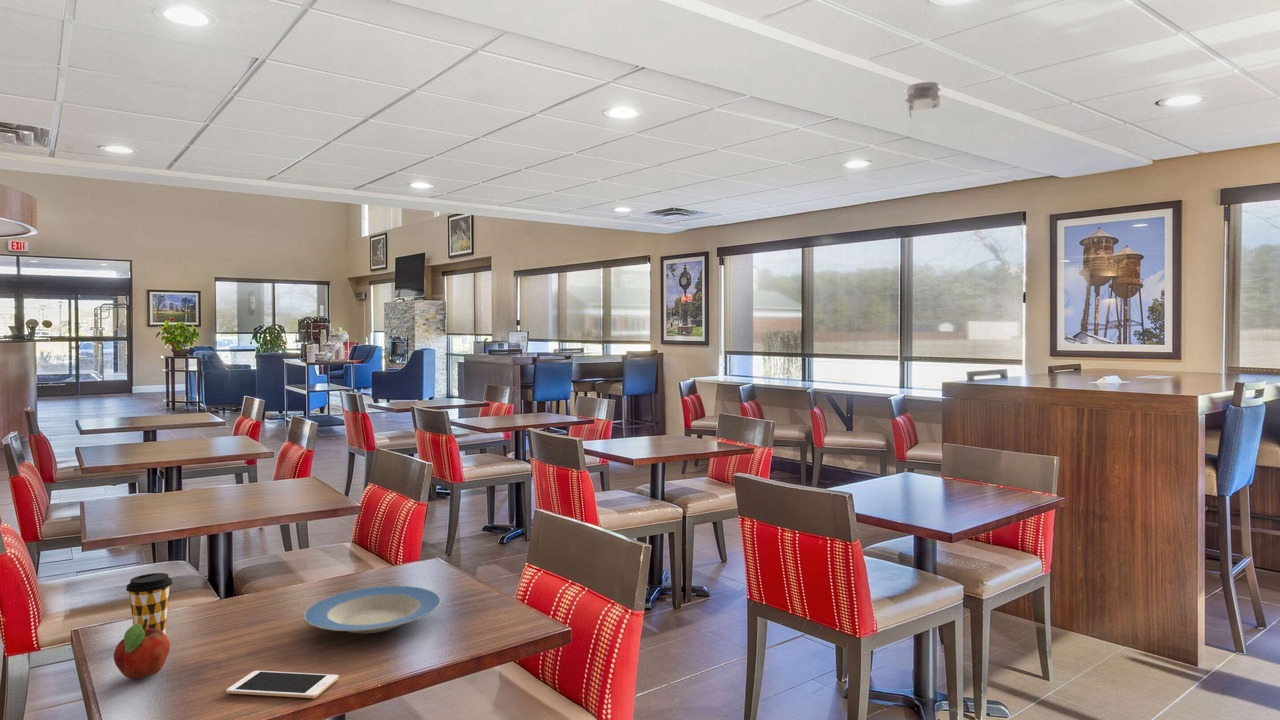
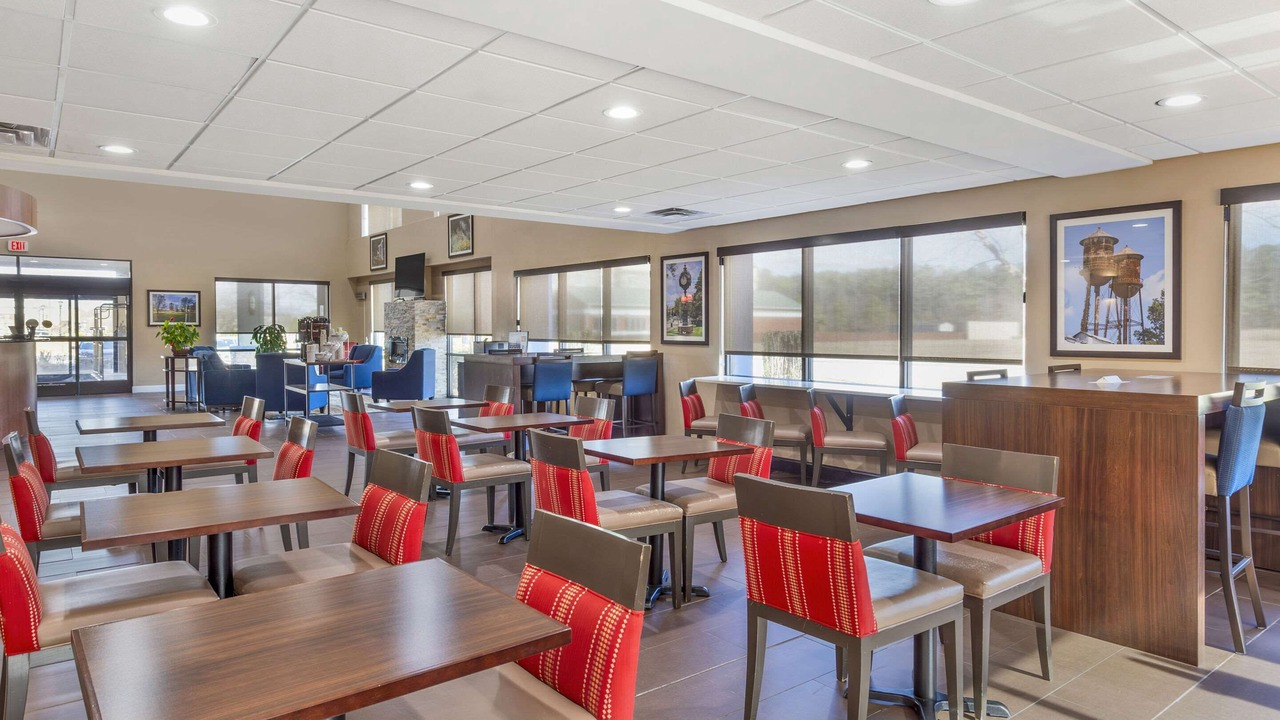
- coffee cup [125,572,174,635]
- fruit [113,619,171,680]
- plate [303,585,442,634]
- cell phone [225,670,340,699]
- smoke detector [904,81,942,120]
